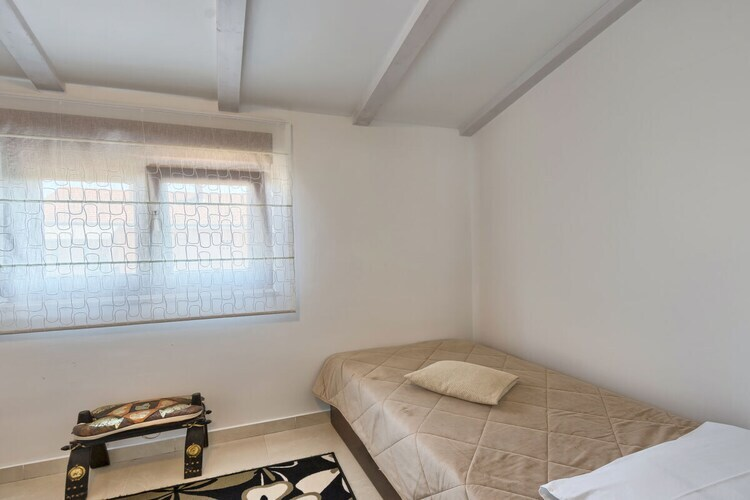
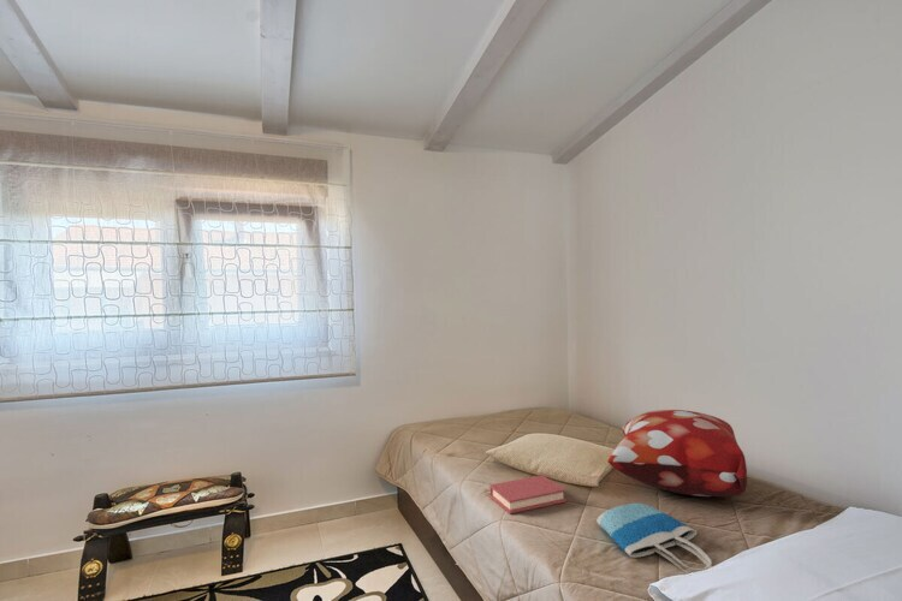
+ decorative pillow [606,409,748,498]
+ tote bag [595,502,713,575]
+ book [488,474,568,514]
